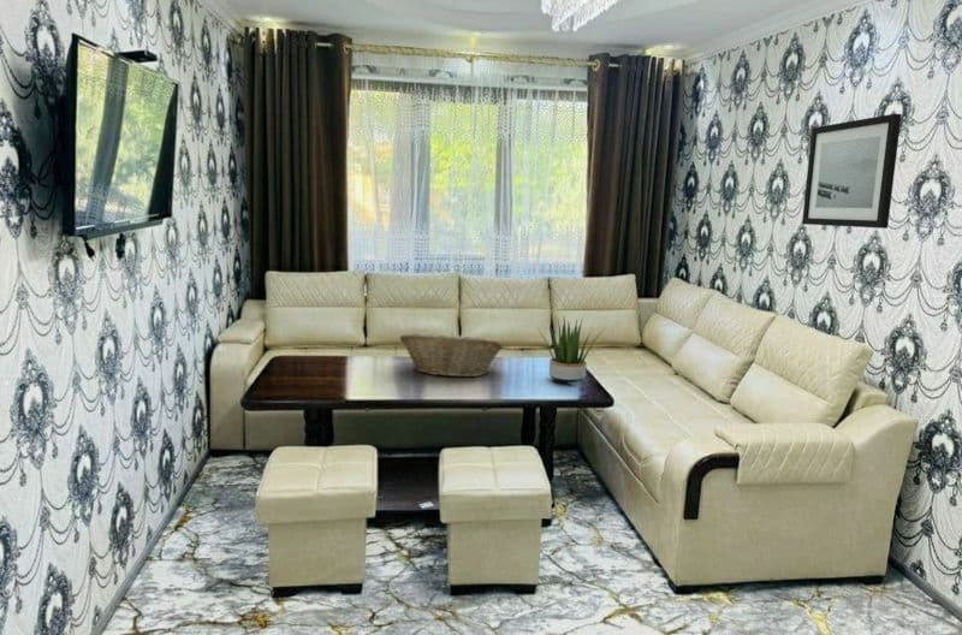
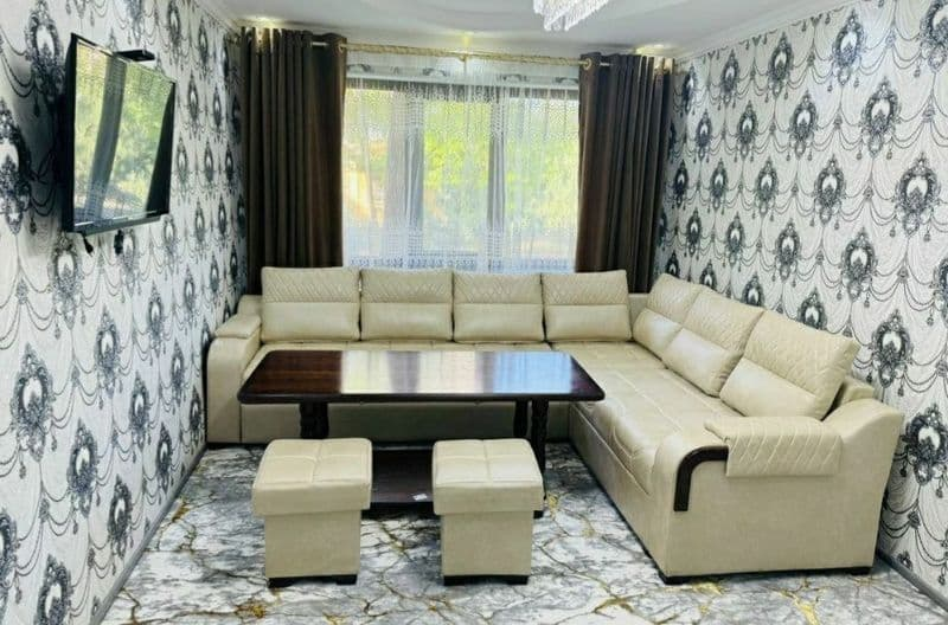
- potted plant [535,316,605,384]
- wall art [801,113,903,230]
- fruit basket [398,331,504,378]
